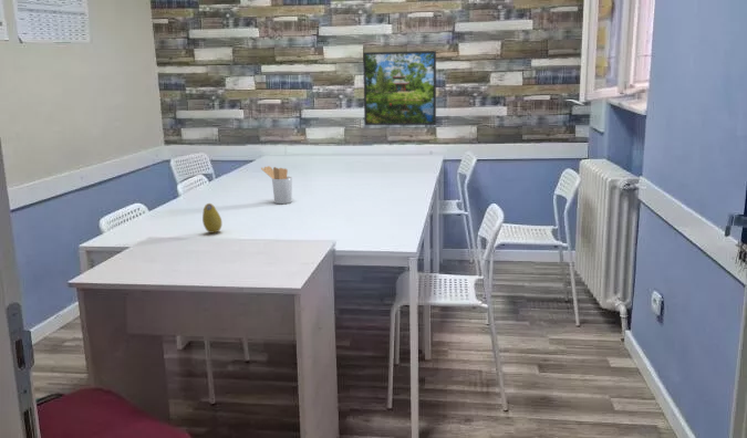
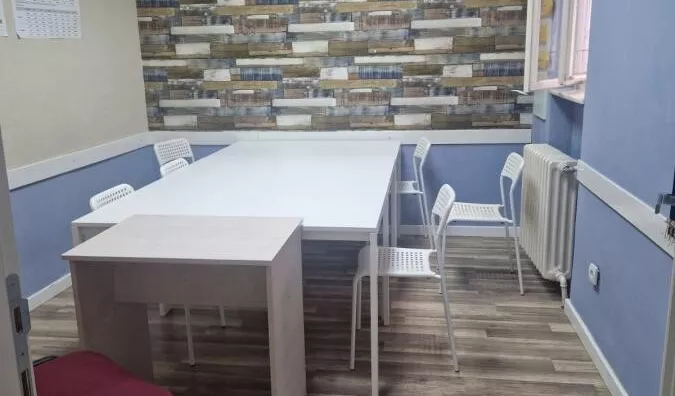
- fruit [201,202,222,234]
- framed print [362,50,437,126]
- utensil holder [260,165,293,205]
